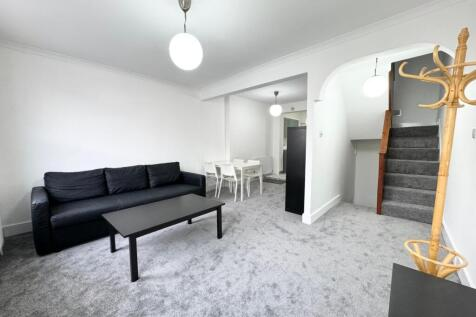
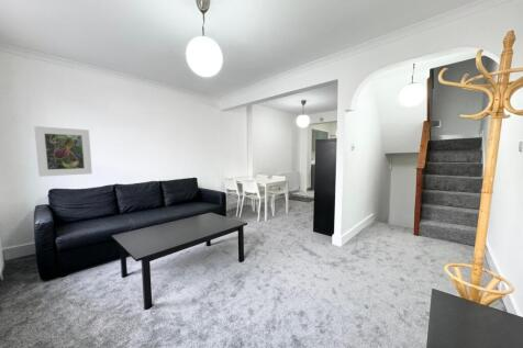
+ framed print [33,125,93,178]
